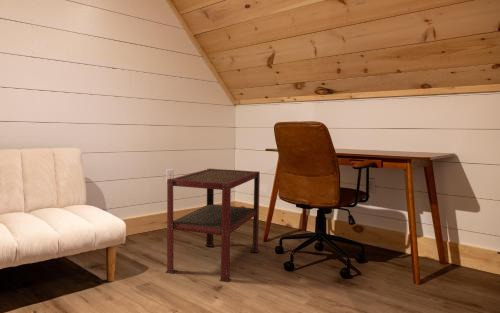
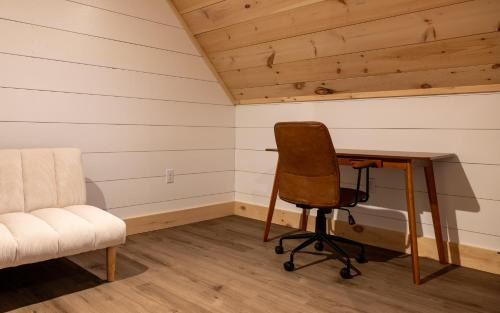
- side table [164,168,261,283]
